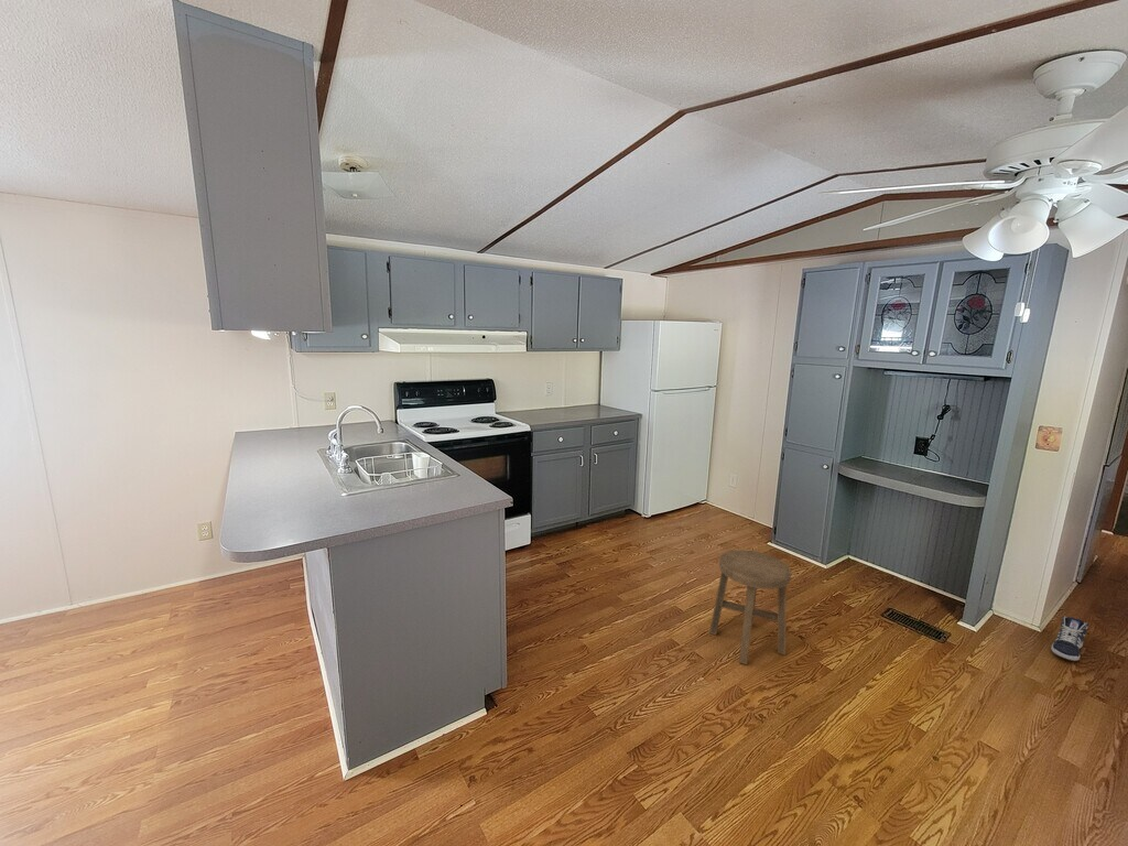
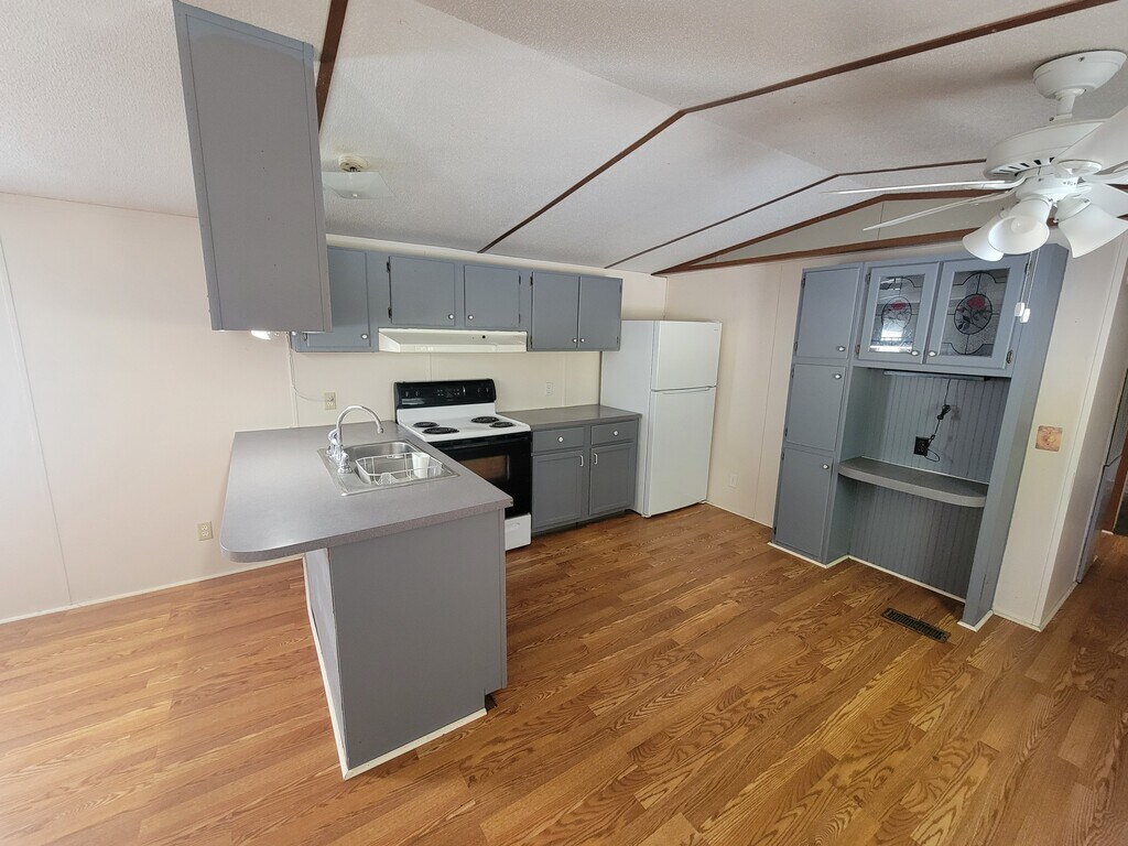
- sneaker [1050,615,1089,662]
- stool [708,549,792,665]
